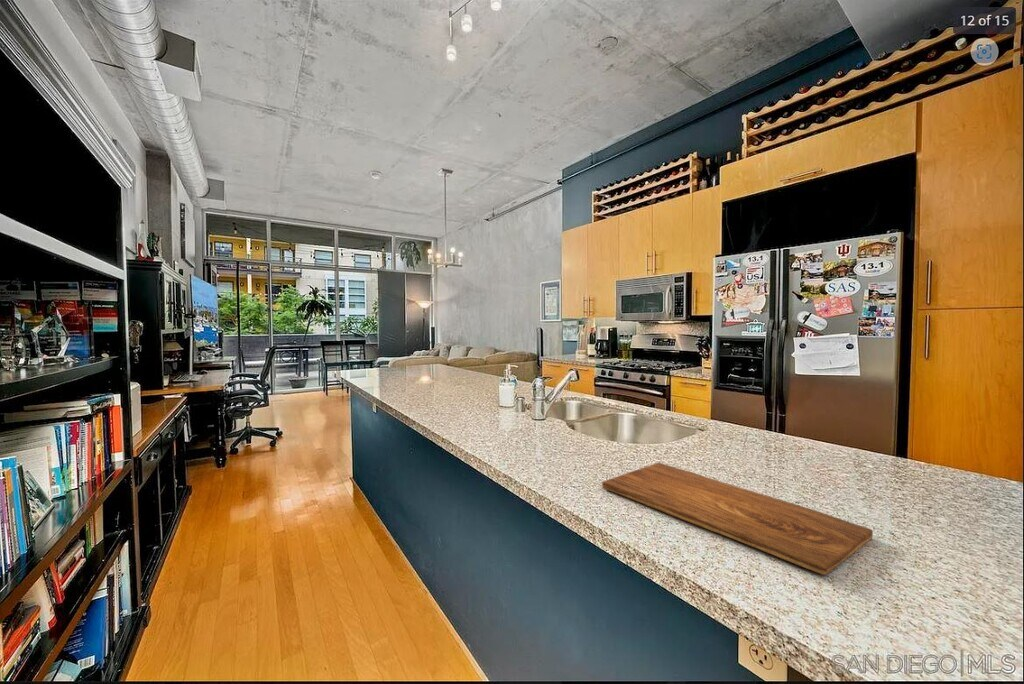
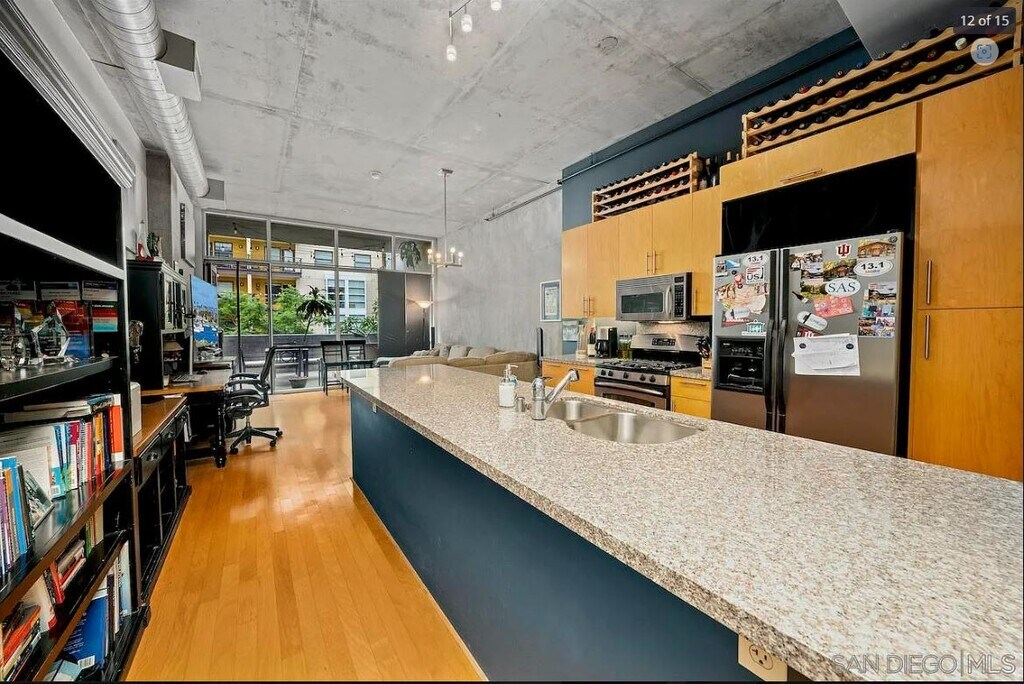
- cutting board [601,462,874,576]
